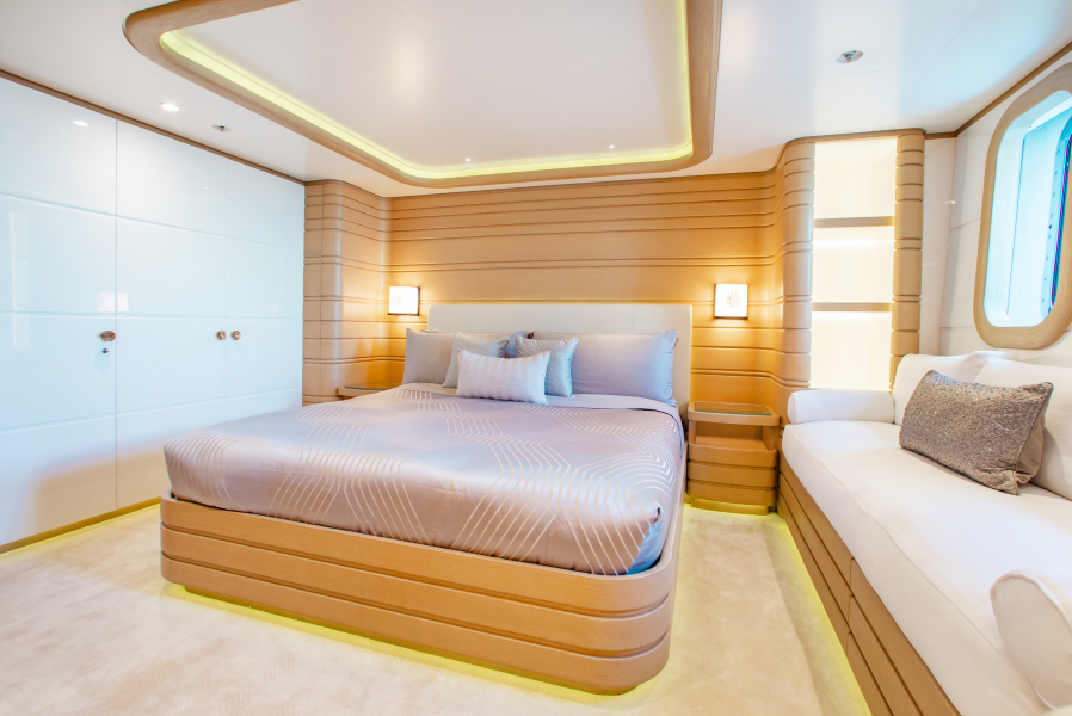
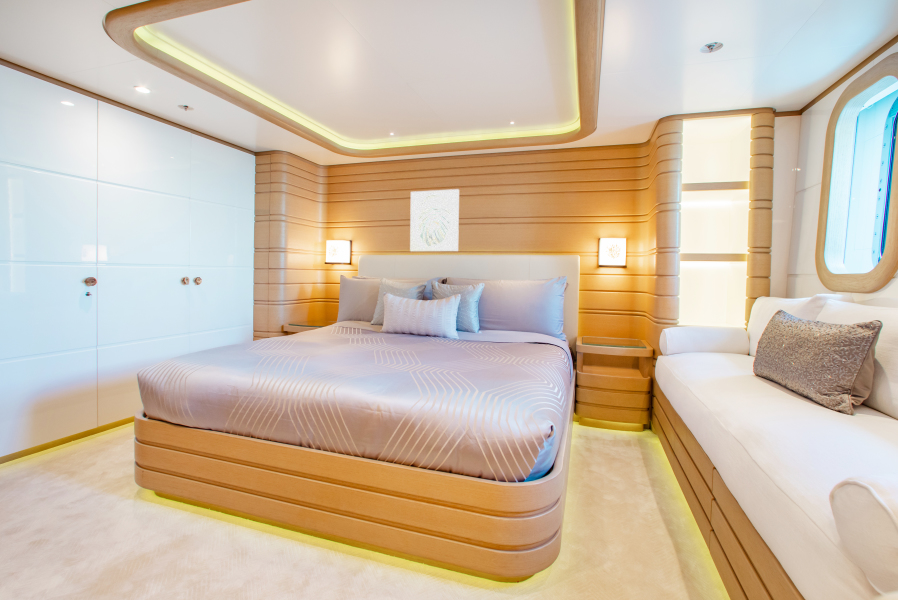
+ wall art [409,188,460,252]
